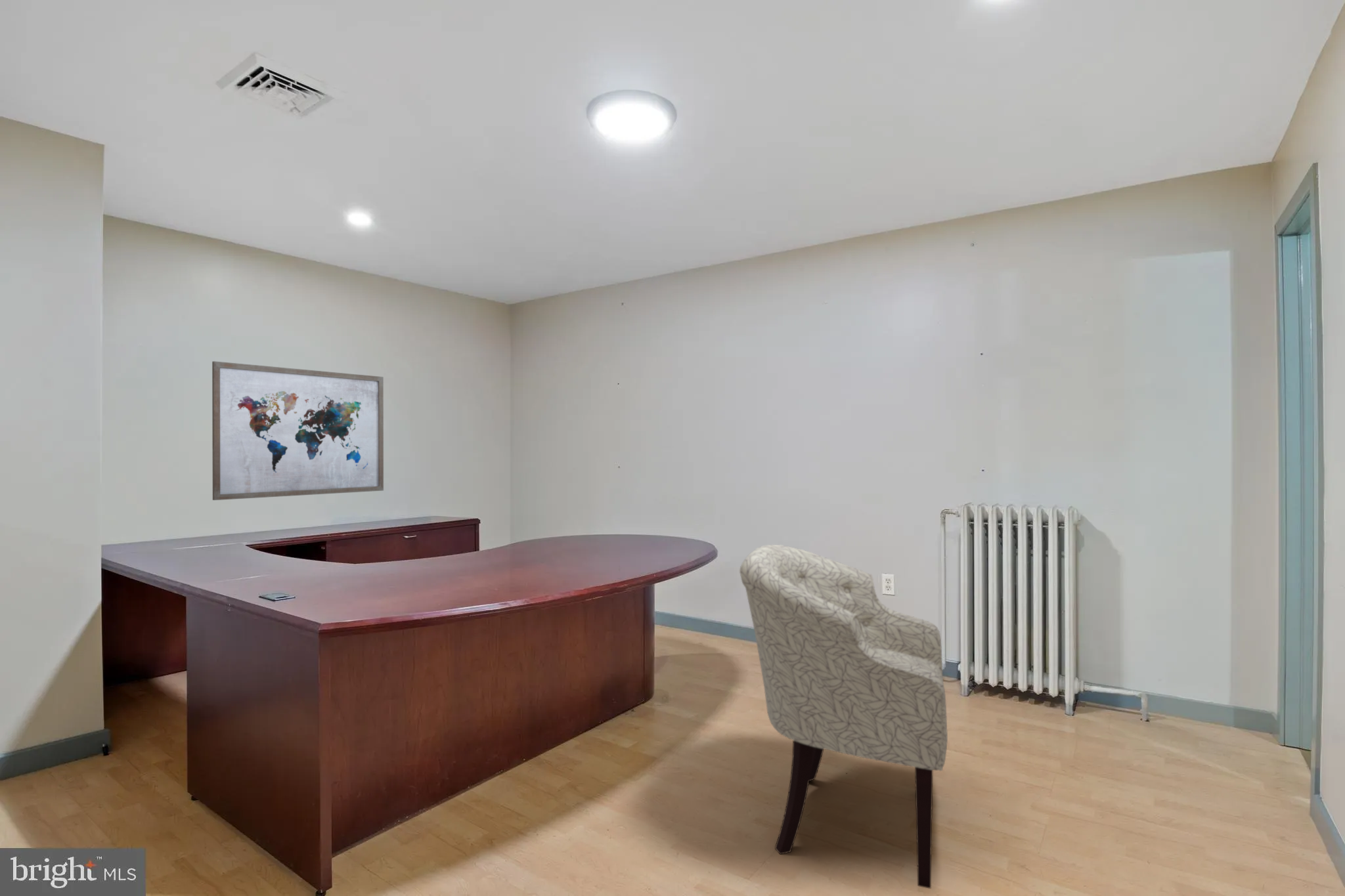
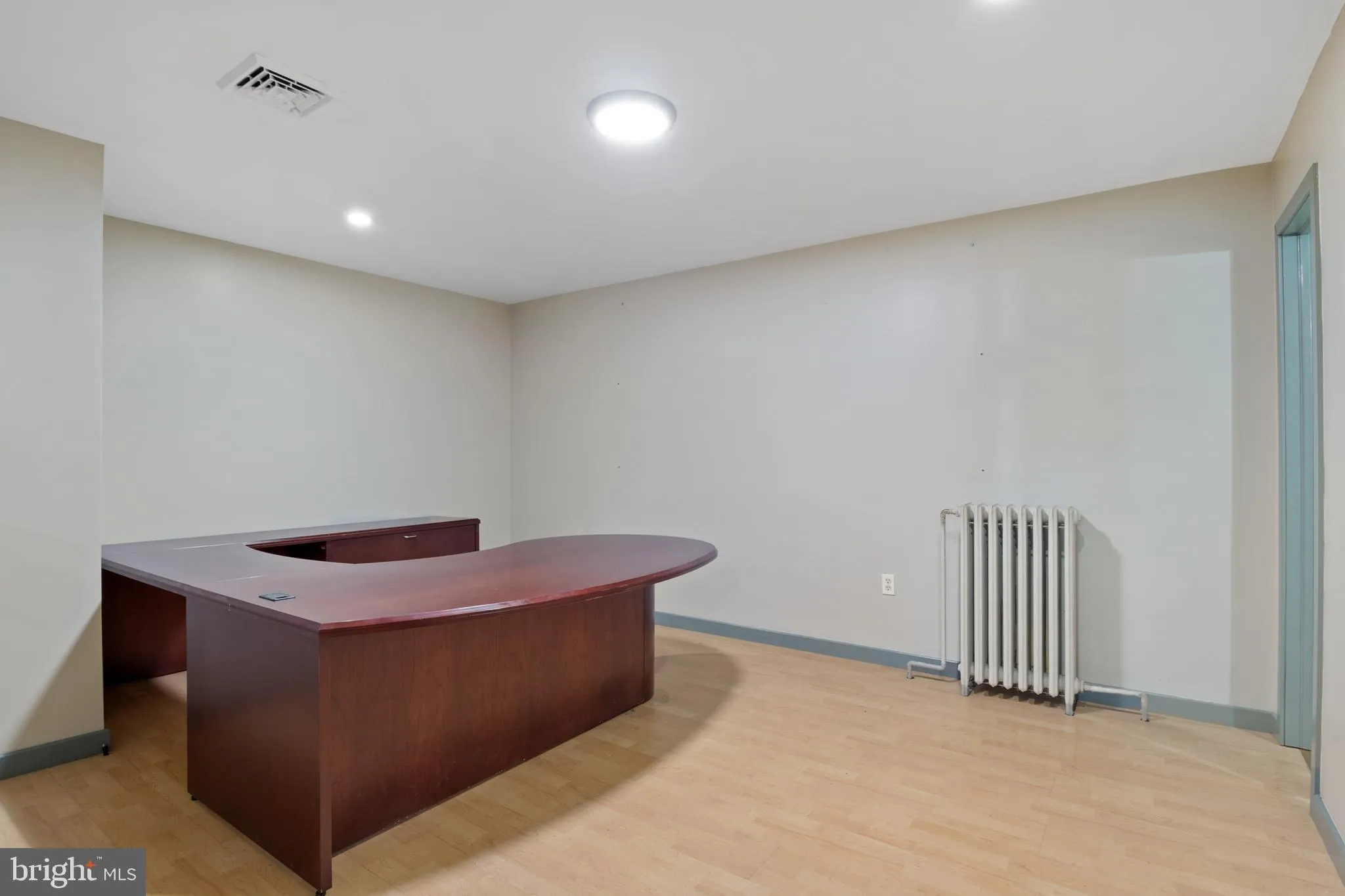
- chair [739,544,948,889]
- wall art [211,360,384,501]
